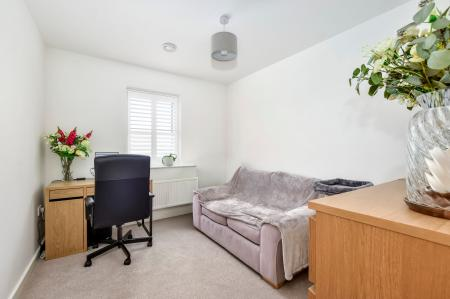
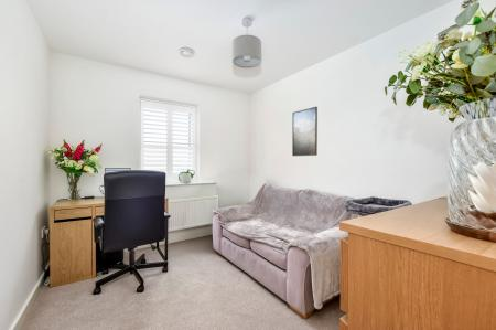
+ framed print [291,106,319,157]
